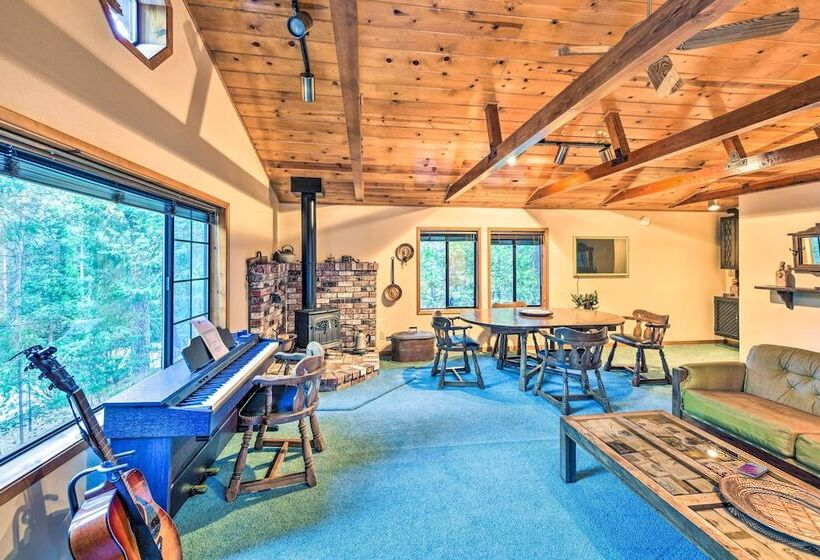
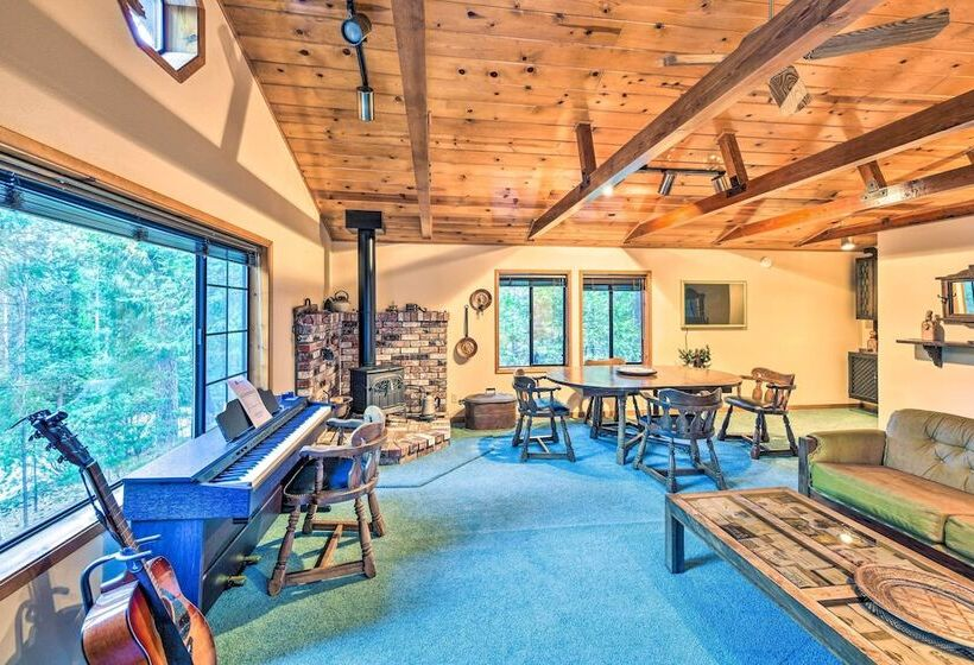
- smartphone [735,461,770,479]
